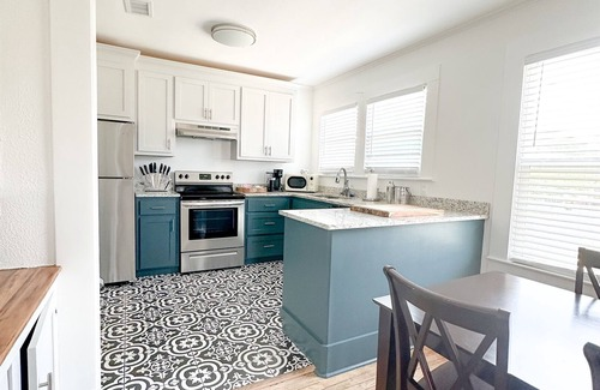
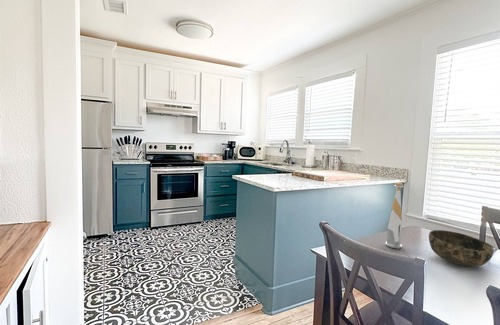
+ bowl [428,229,495,268]
+ bottle [384,182,404,250]
